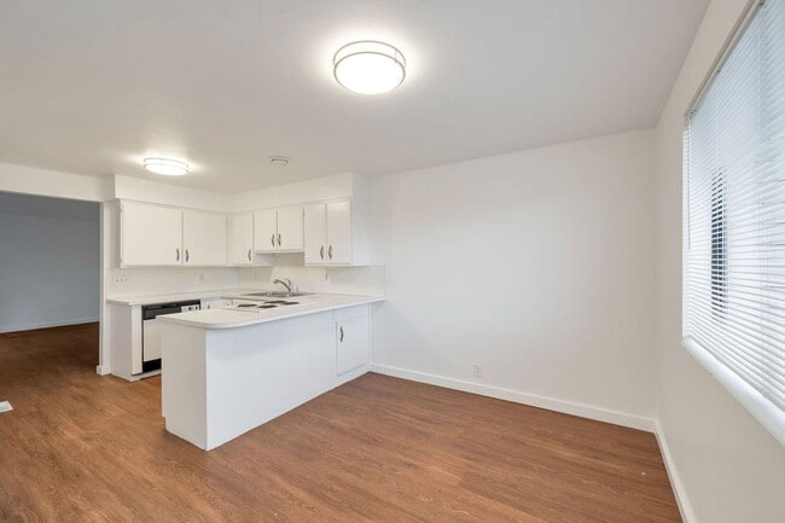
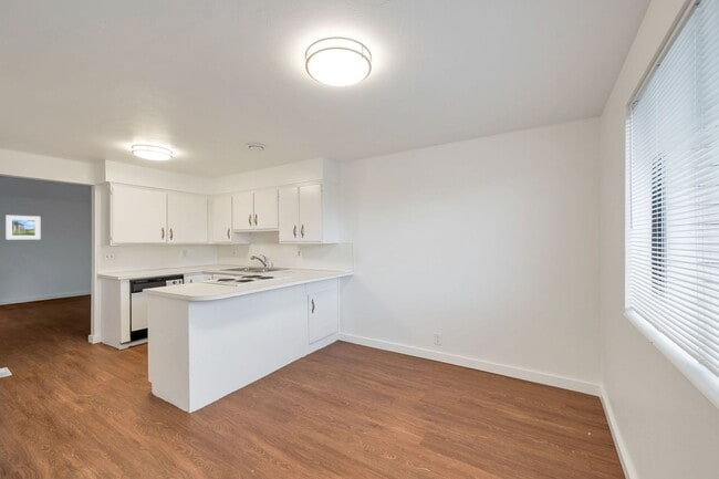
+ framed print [4,215,42,240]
